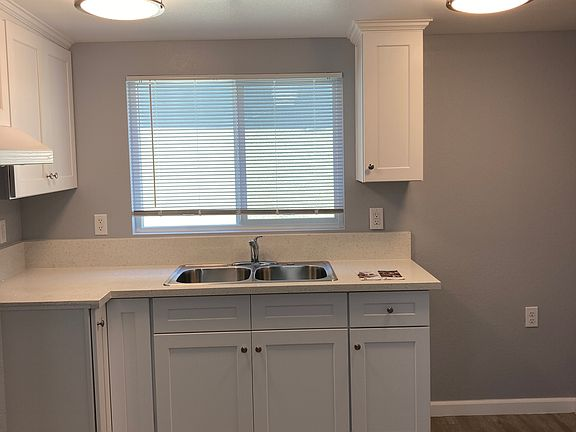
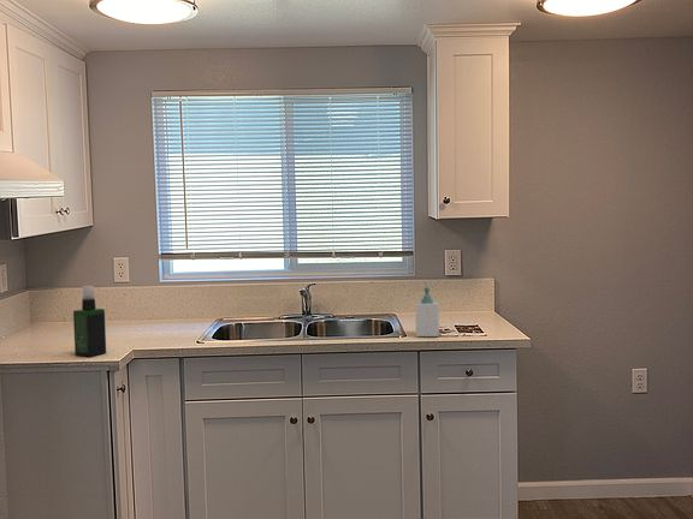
+ spray bottle [72,285,107,358]
+ soap bottle [414,286,440,338]
